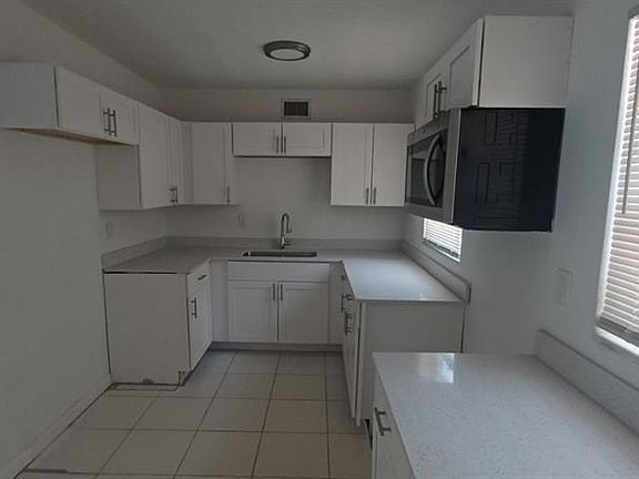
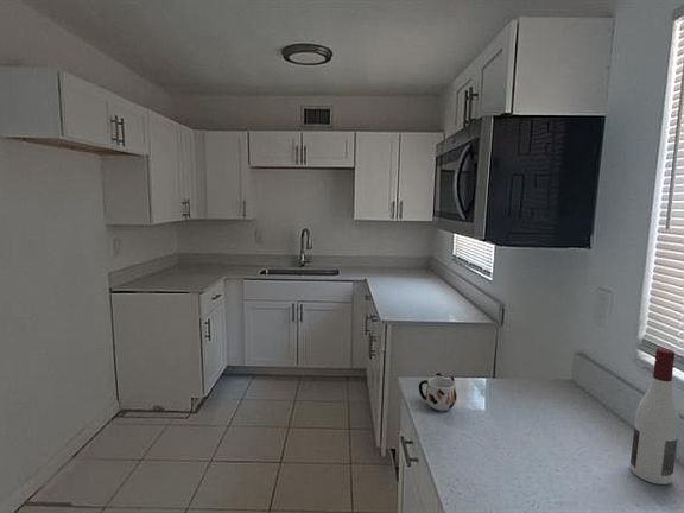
+ mug [418,372,458,412]
+ alcohol [628,347,680,486]
